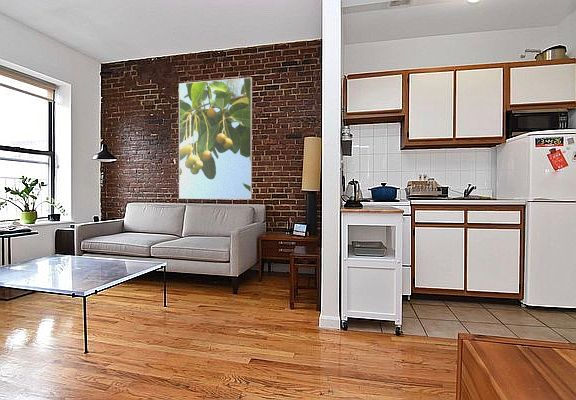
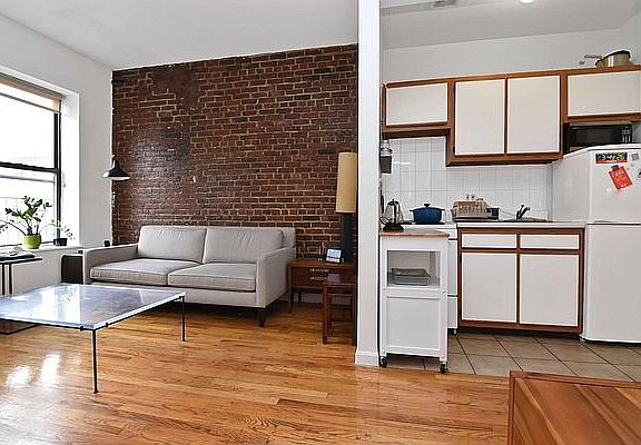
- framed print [178,77,253,200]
